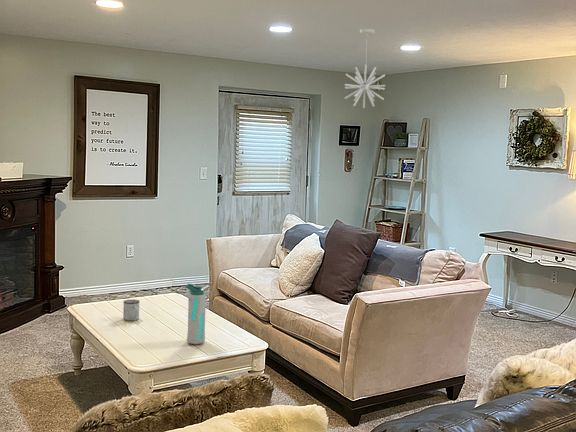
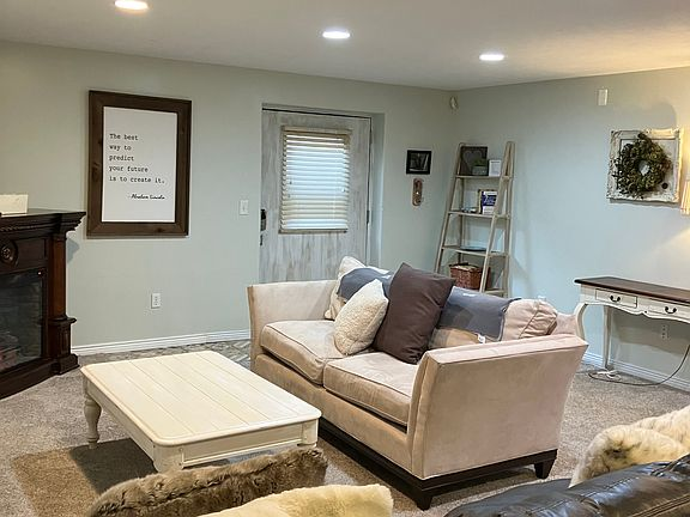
- water bottle [184,283,207,345]
- mug [122,299,141,322]
- pendant light [343,28,387,109]
